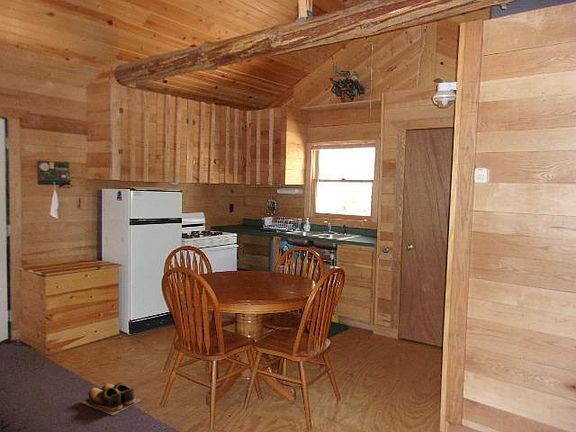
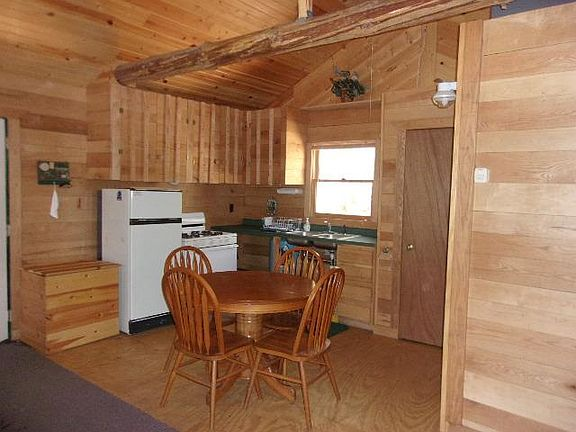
- shoes [80,382,142,416]
